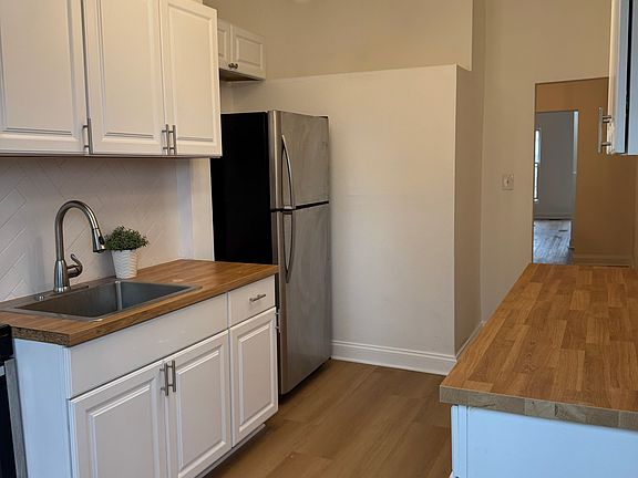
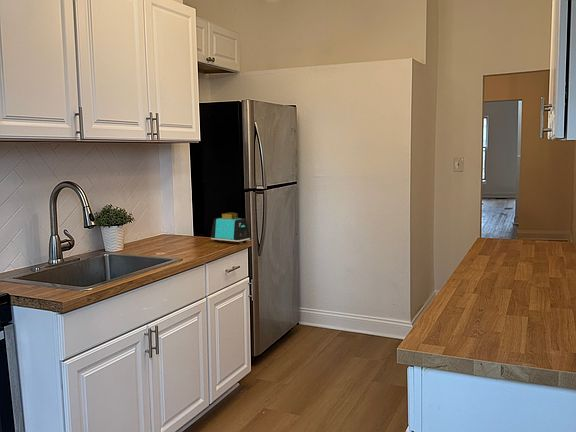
+ toaster [210,212,251,246]
